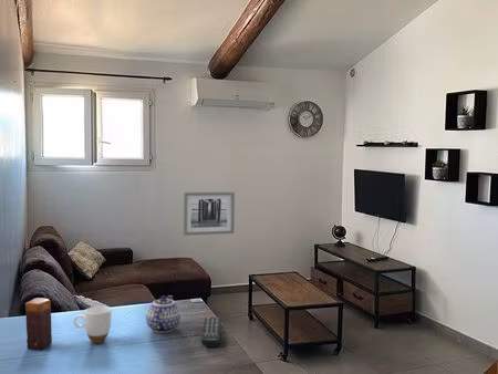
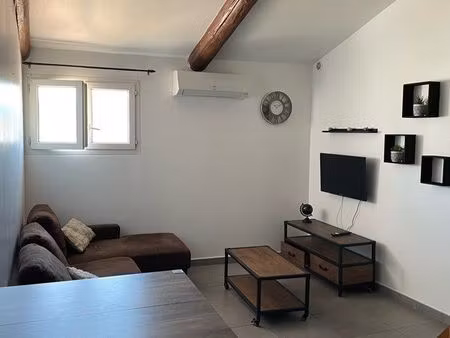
- wall art [183,190,236,237]
- teapot [145,294,181,334]
- candle [24,297,53,351]
- remote control [200,316,222,347]
- mug [73,305,112,344]
